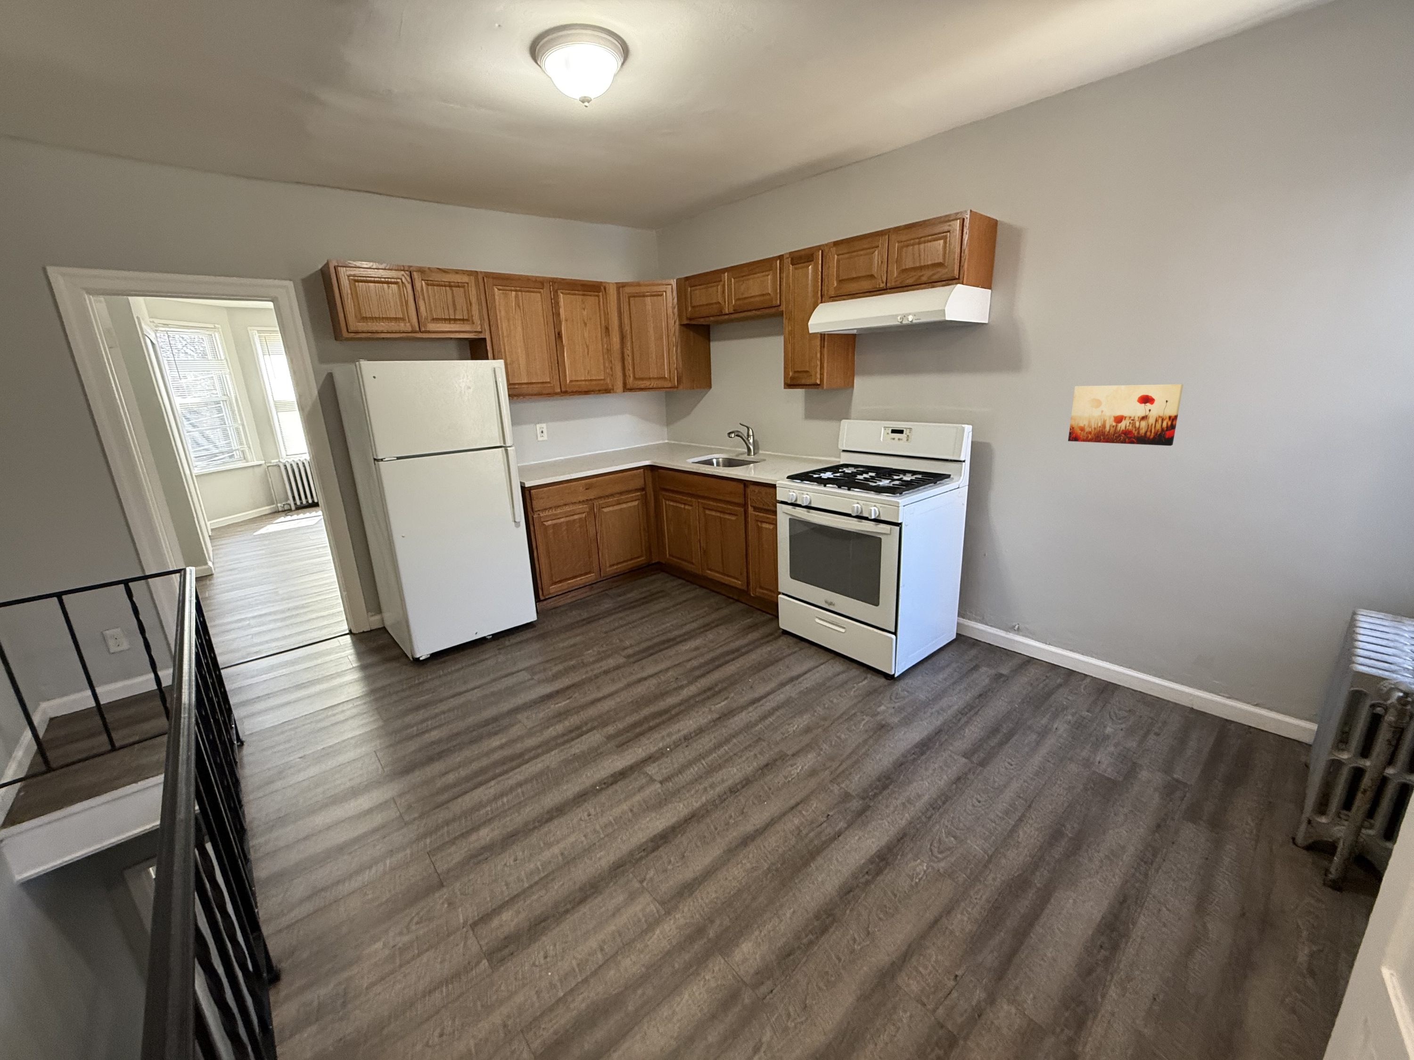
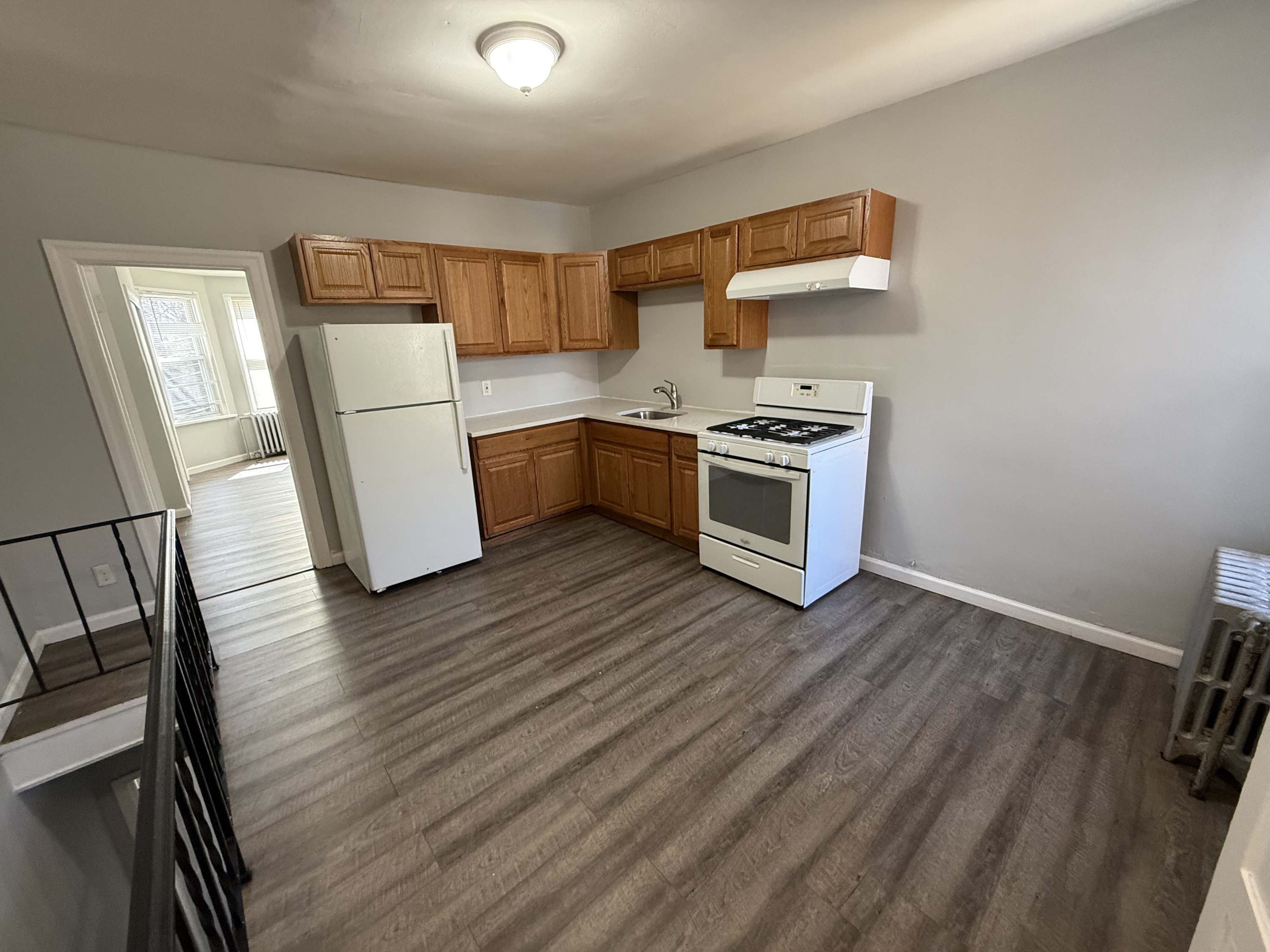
- wall art [1068,383,1184,446]
